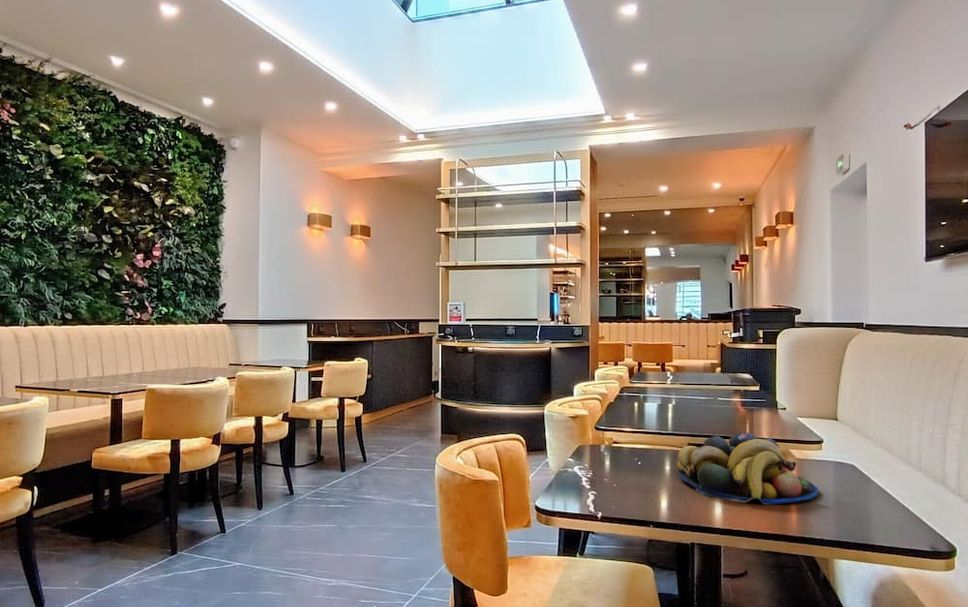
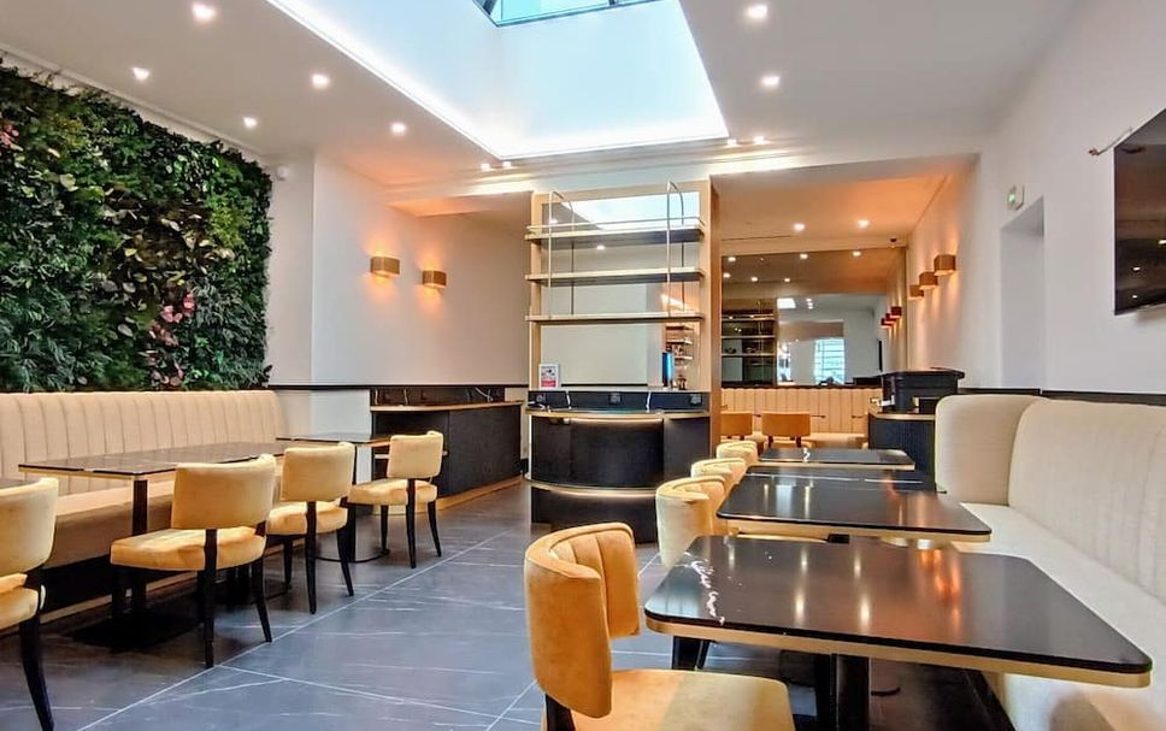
- fruit bowl [676,432,819,506]
